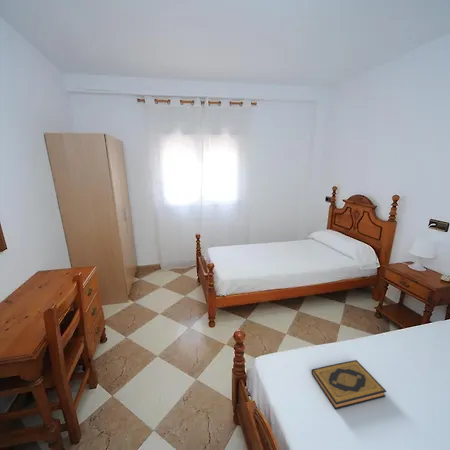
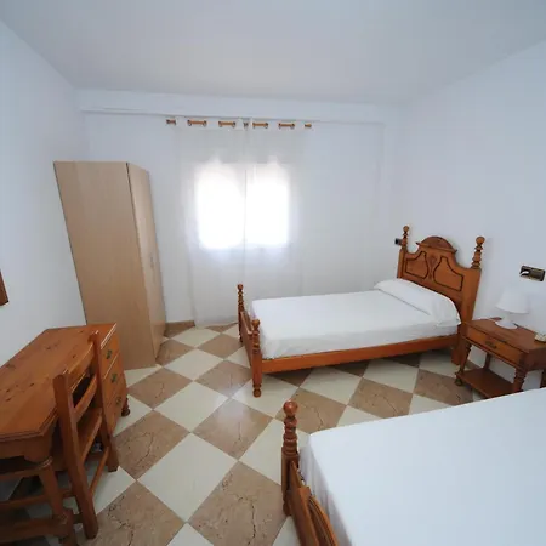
- hardback book [311,359,387,411]
